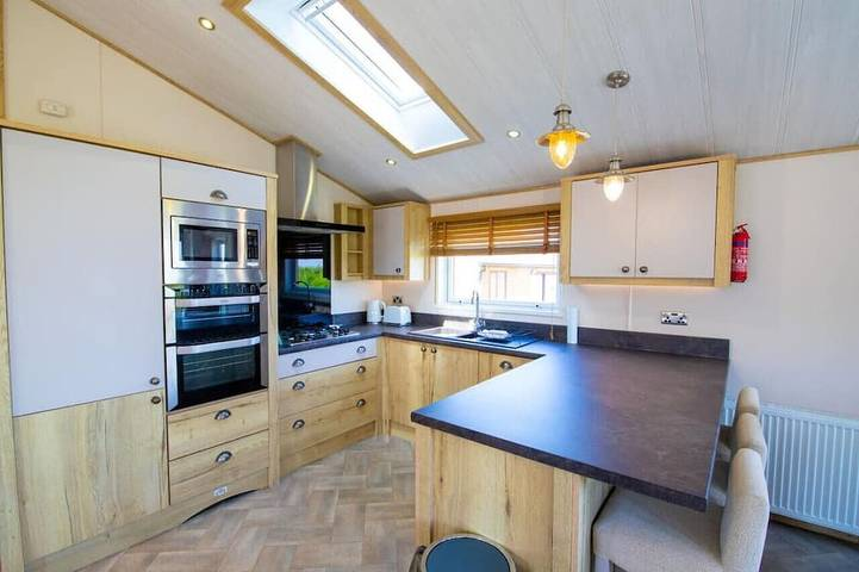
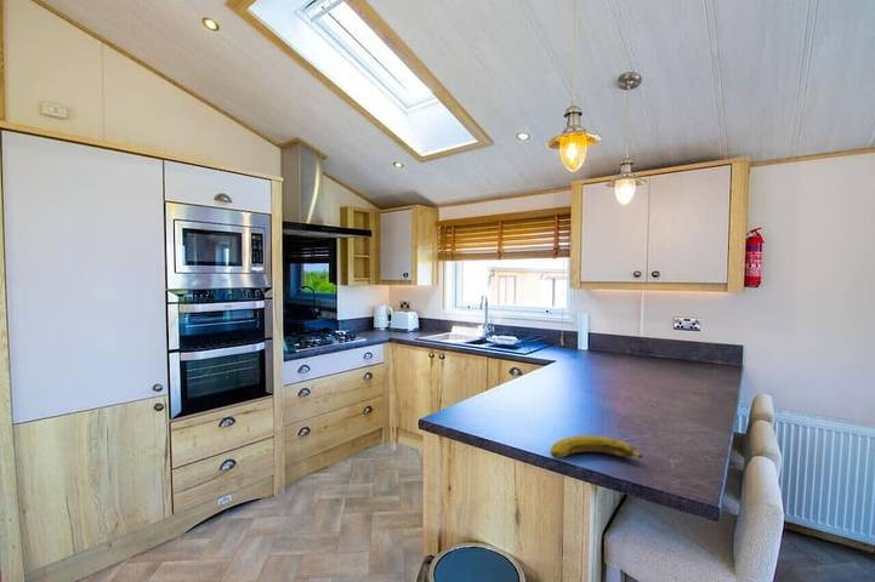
+ banana [550,434,643,460]
